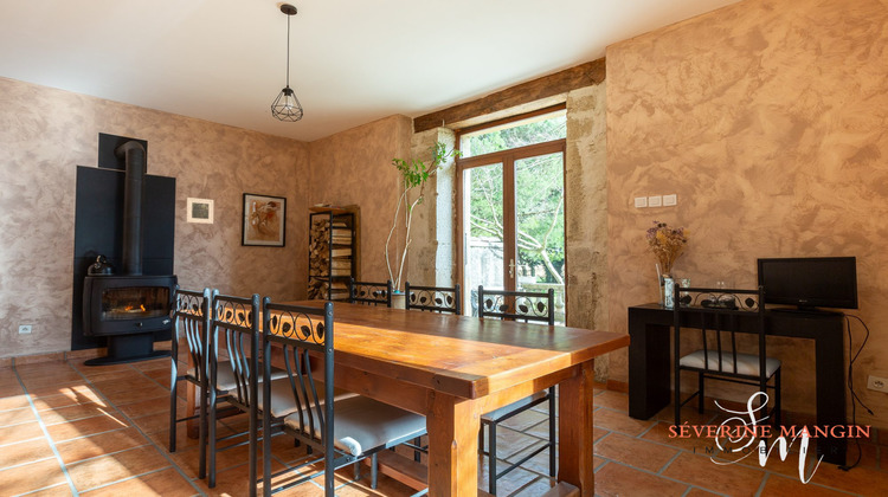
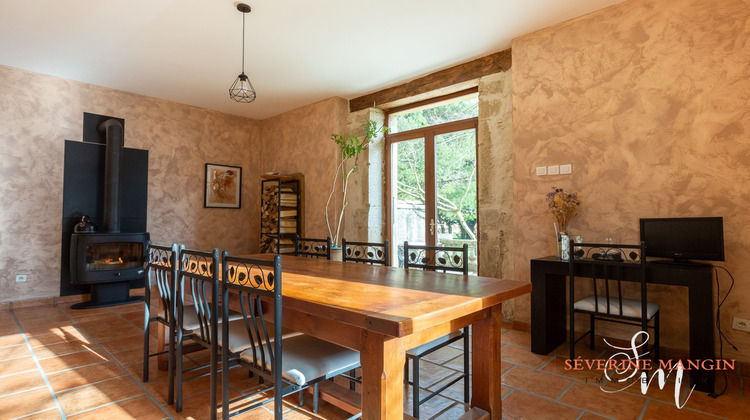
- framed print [186,196,214,225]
